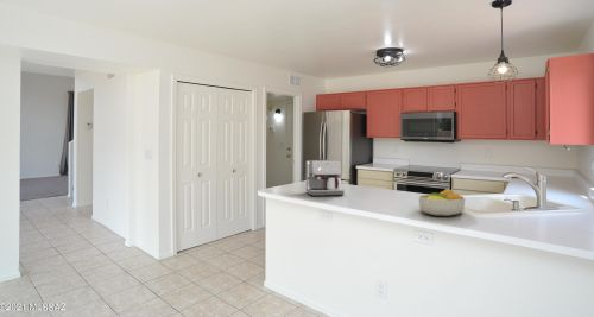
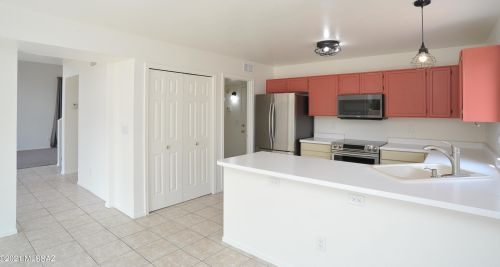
- coffee maker [305,159,345,197]
- fruit bowl [417,188,466,217]
